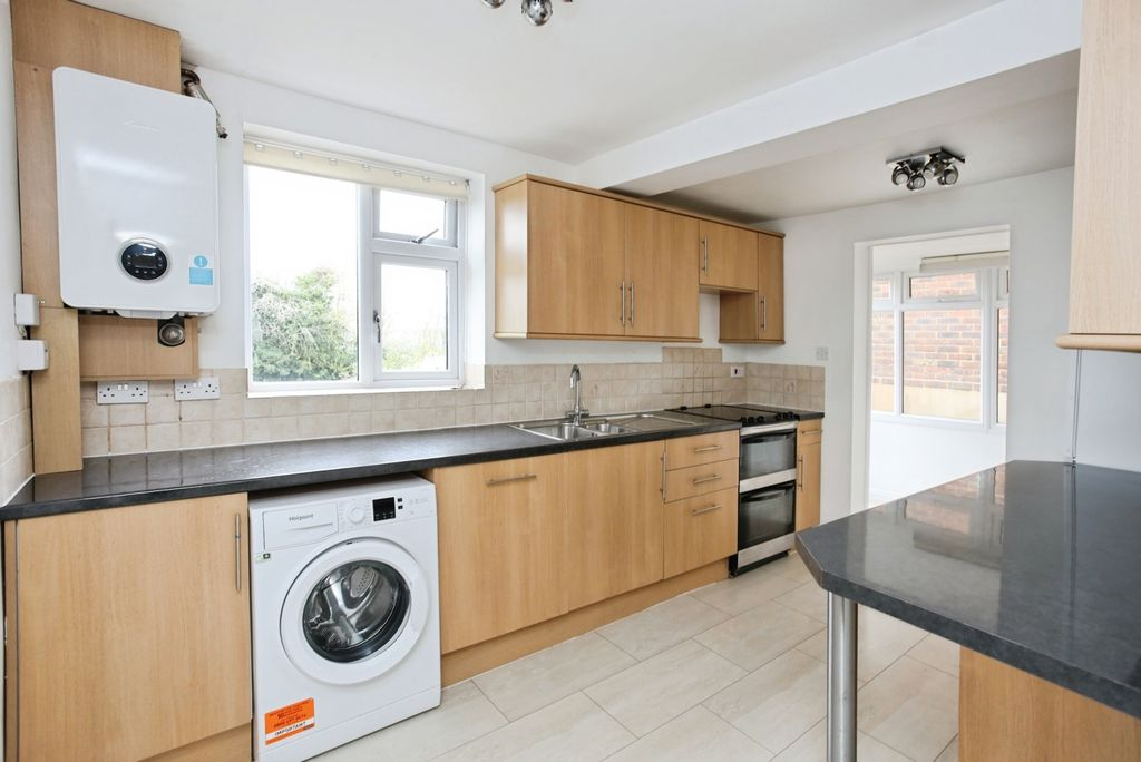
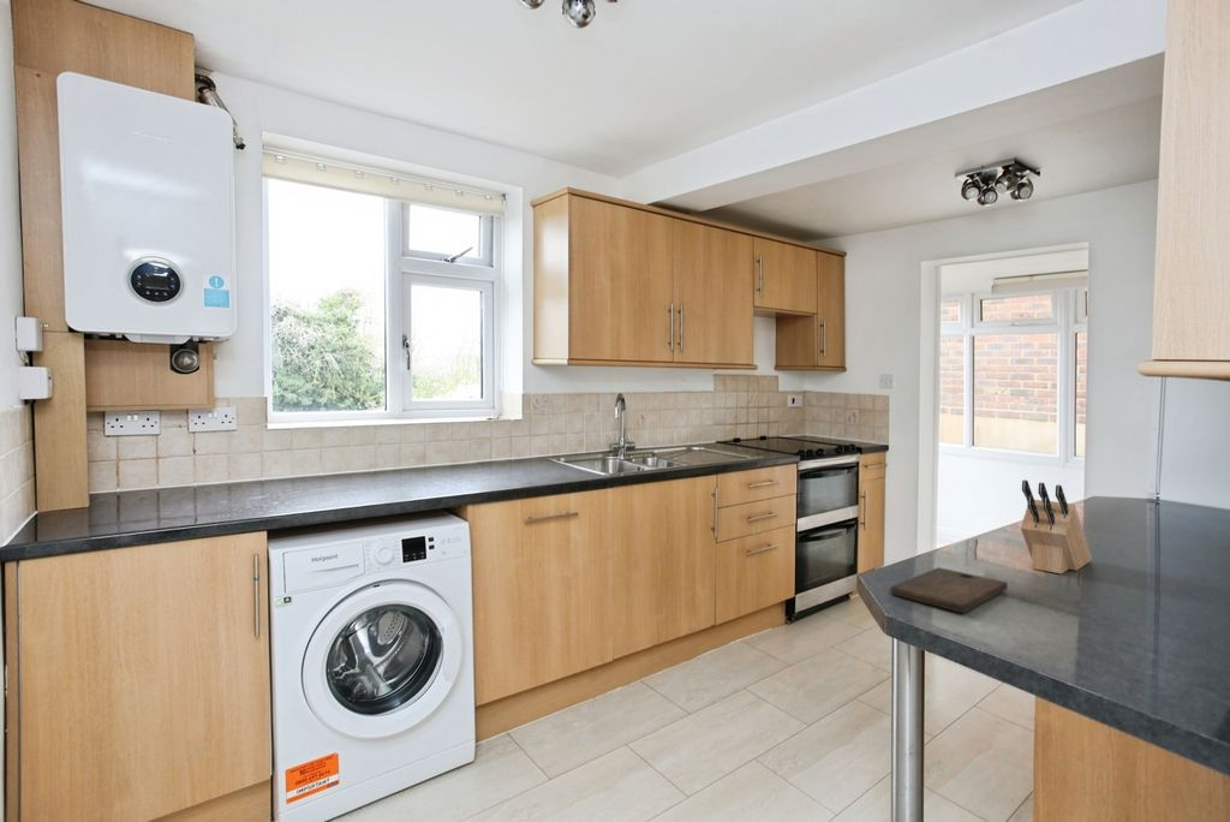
+ cutting board [889,566,1009,614]
+ knife block [1020,478,1093,576]
